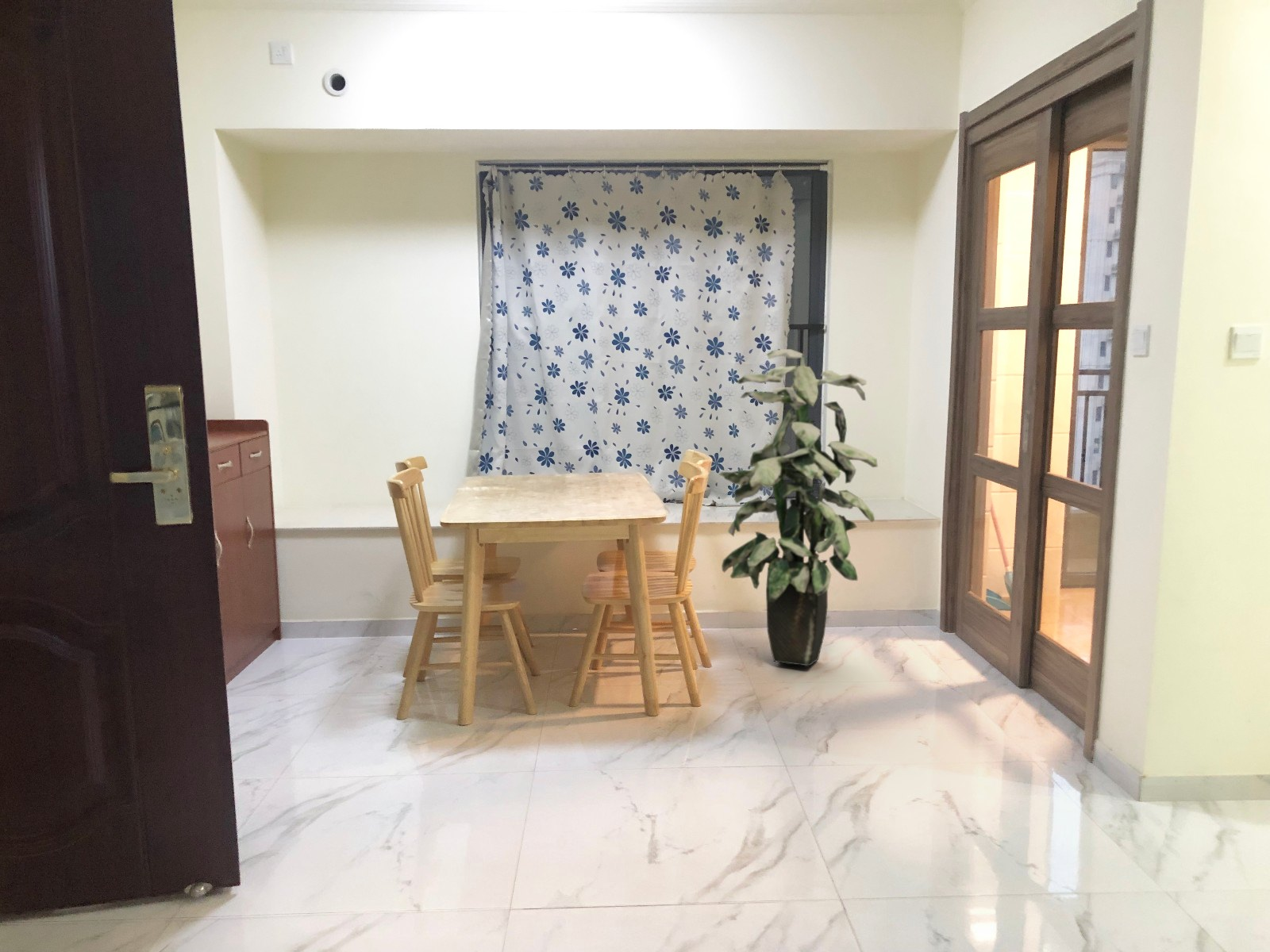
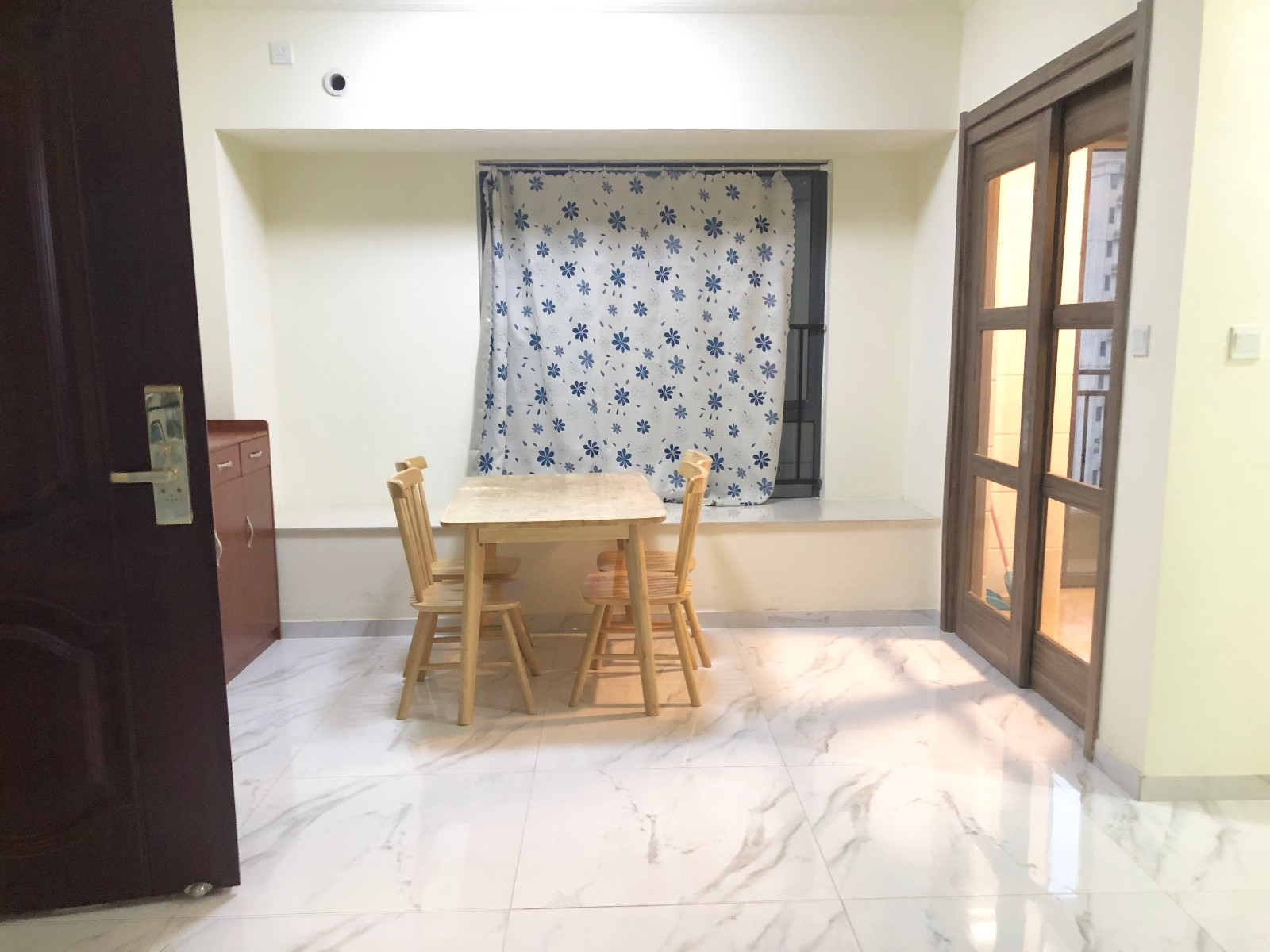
- indoor plant [718,348,879,666]
